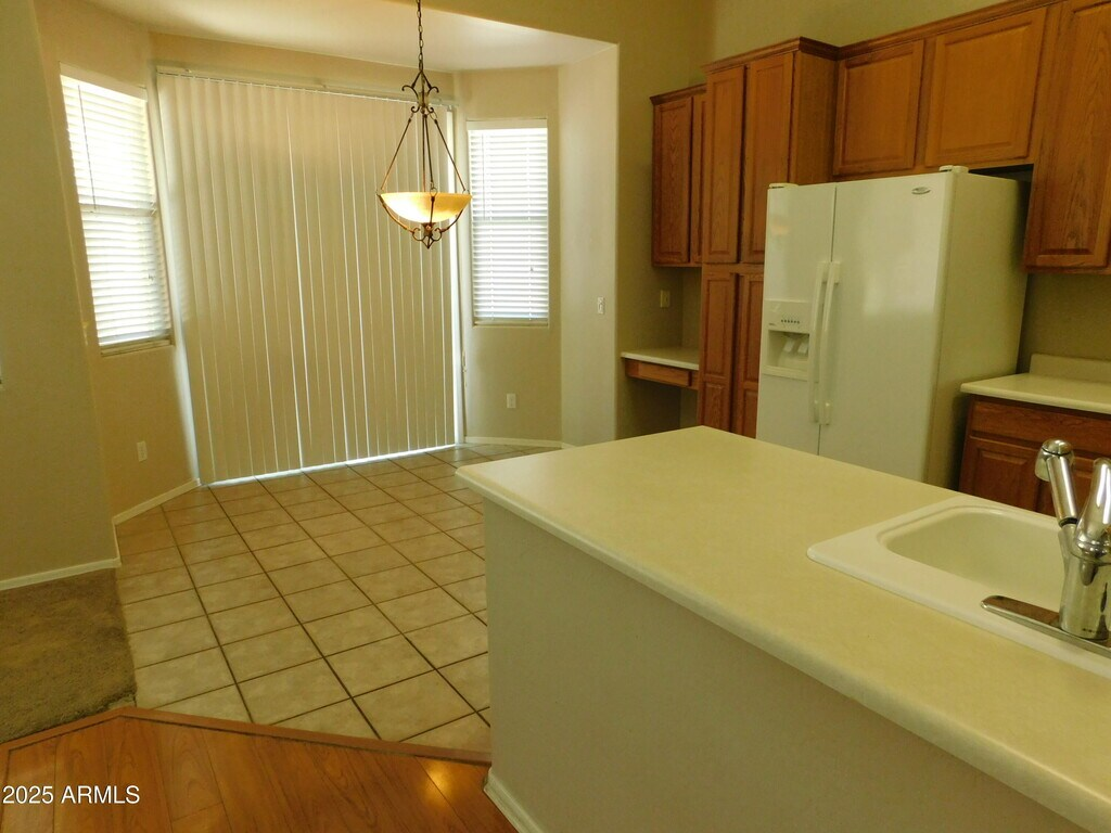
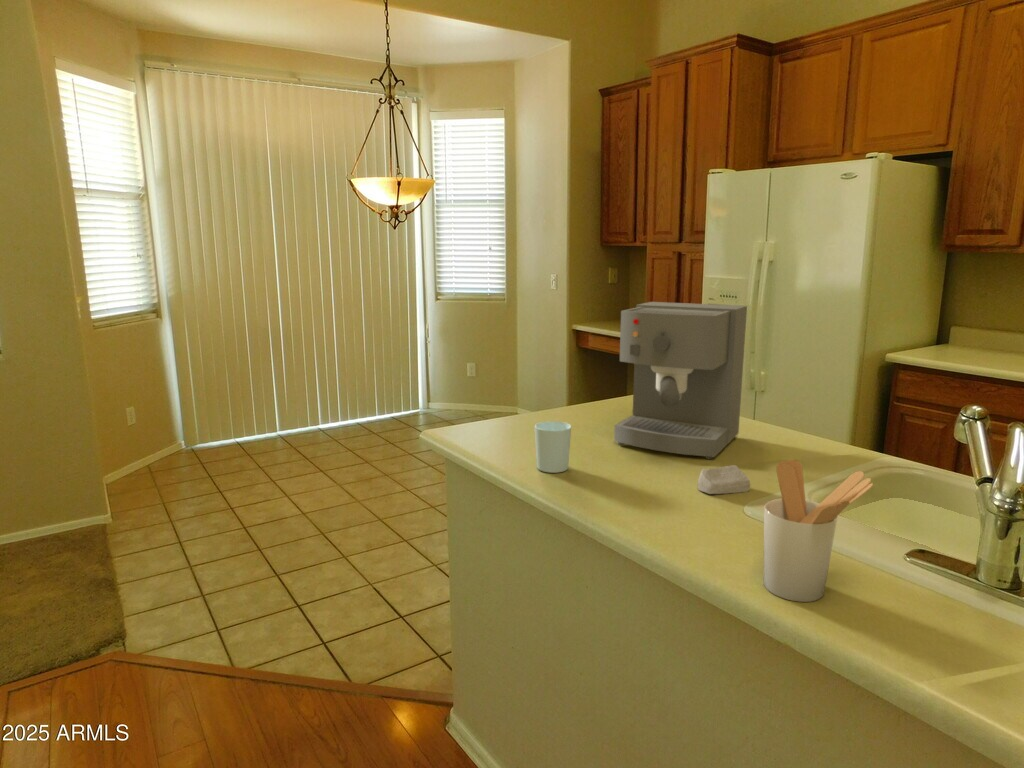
+ utensil holder [763,458,875,603]
+ cup [534,420,572,474]
+ coffee maker [613,301,748,460]
+ soap bar [697,464,752,495]
